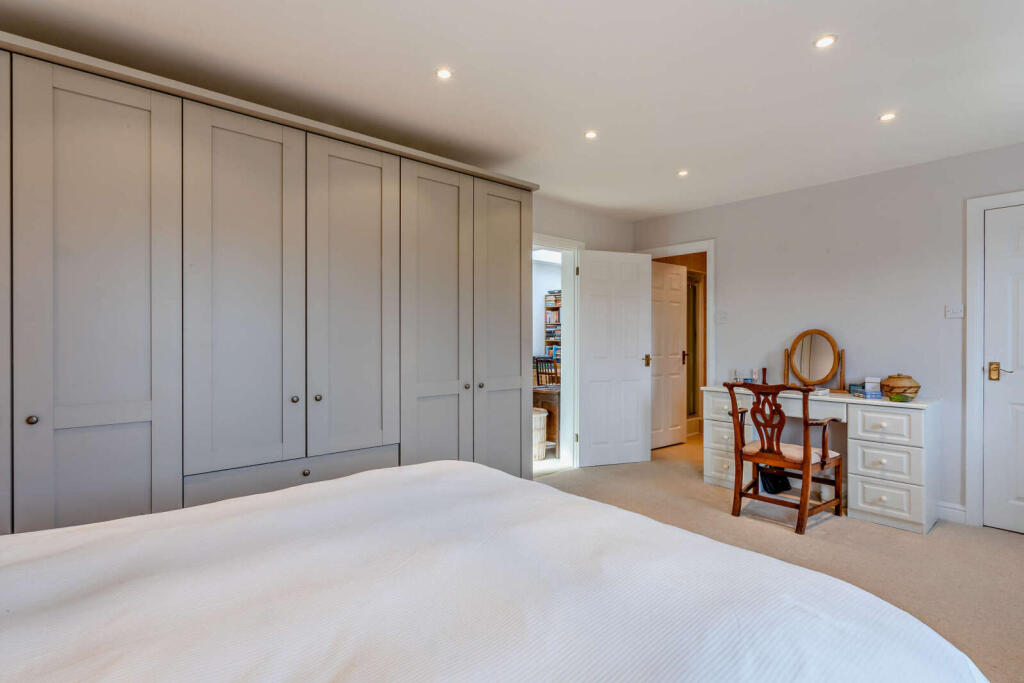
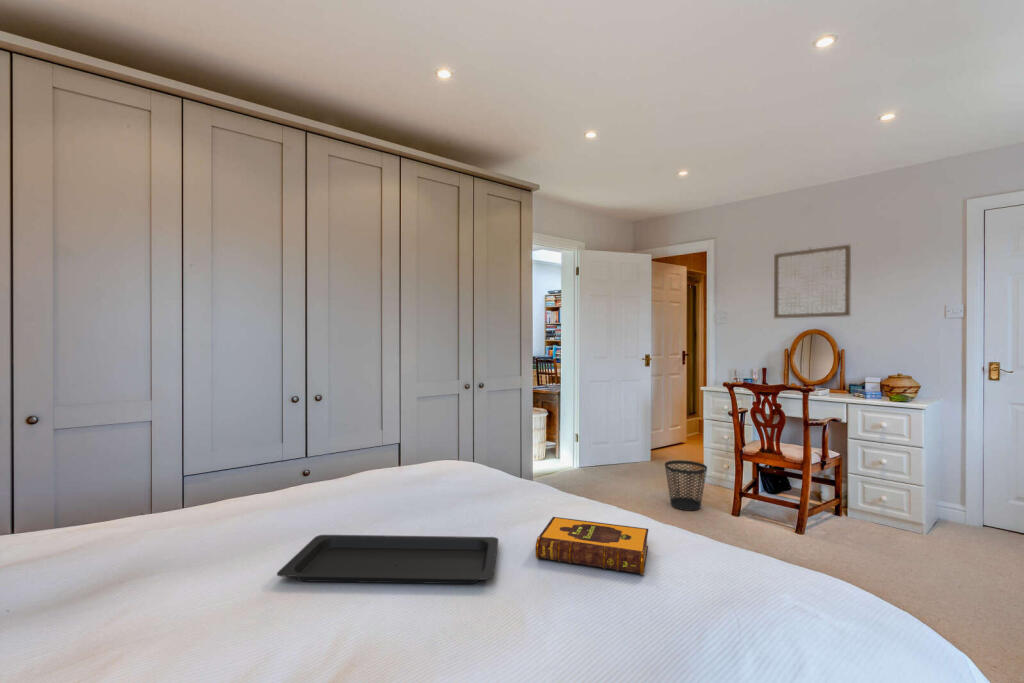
+ wall art [773,244,852,319]
+ wastebasket [664,459,708,512]
+ serving tray [276,534,499,585]
+ hardback book [534,516,649,576]
